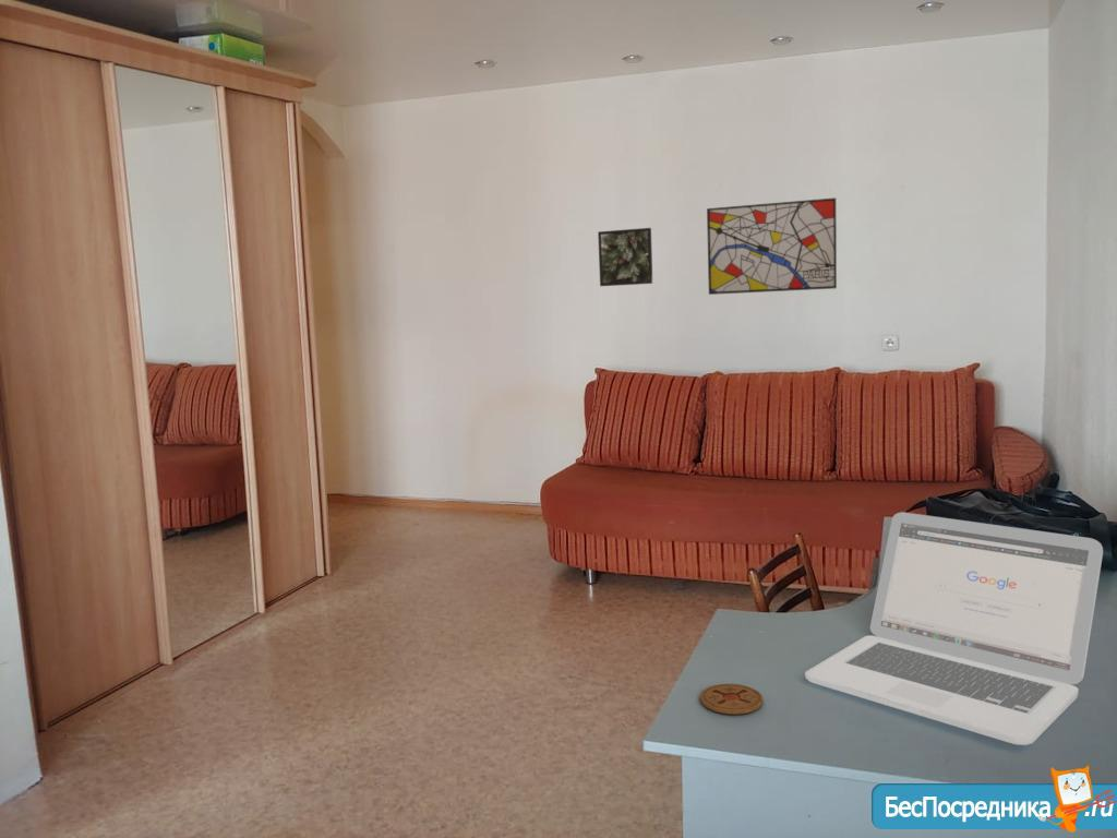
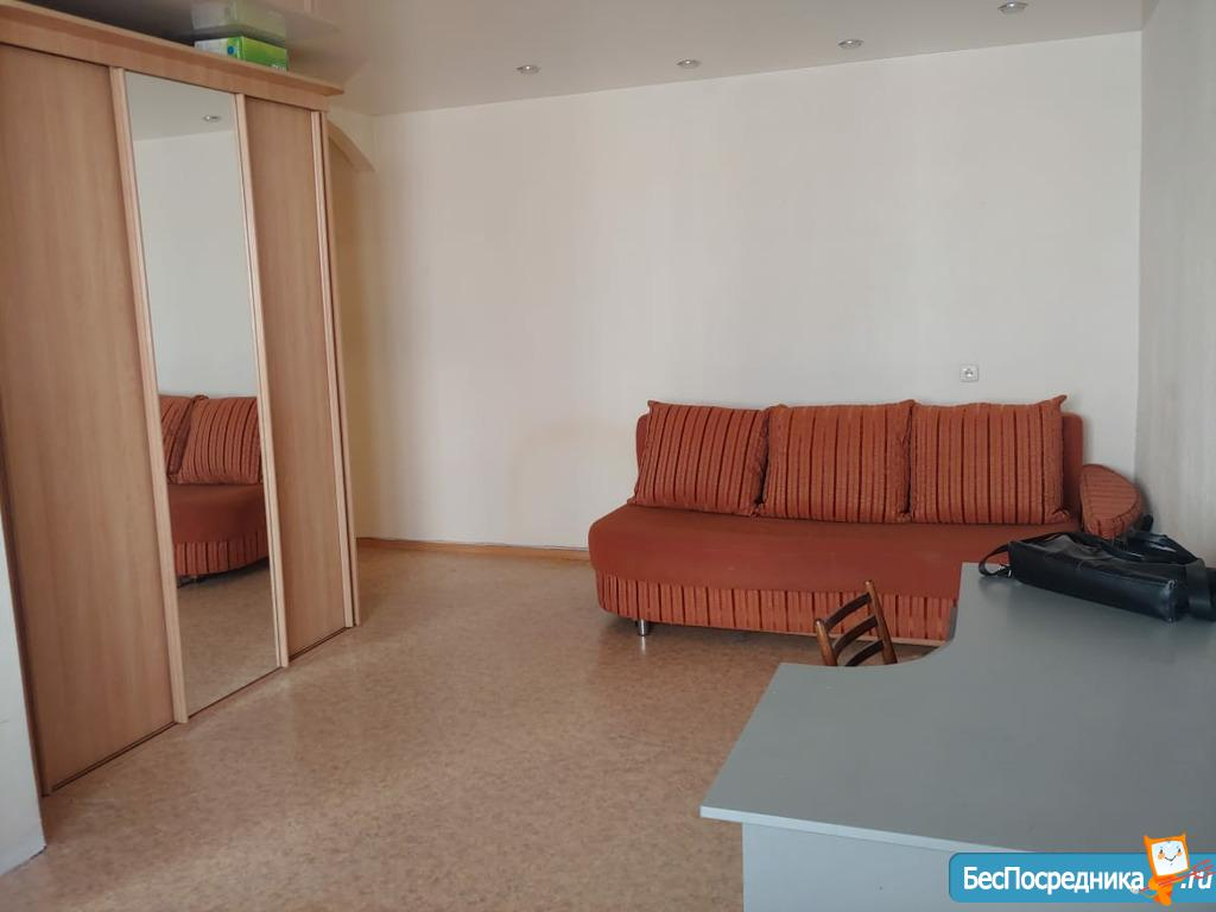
- wall art [706,196,838,296]
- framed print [597,227,653,287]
- coaster [699,683,764,716]
- laptop [804,512,1104,746]
